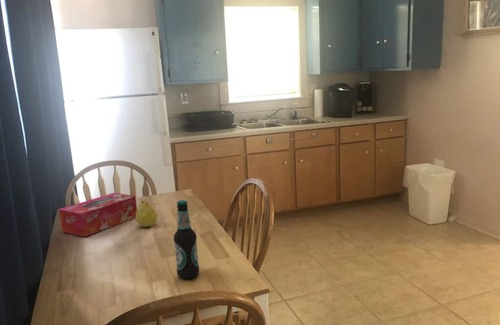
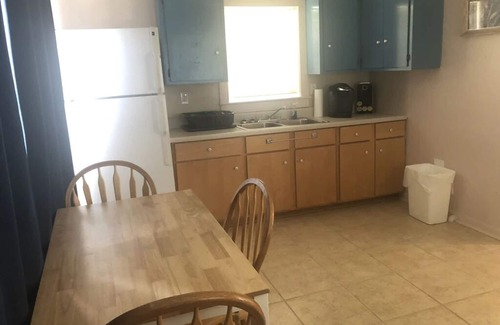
- tissue box [58,192,138,238]
- fruit [135,199,158,228]
- bottle [173,199,200,280]
